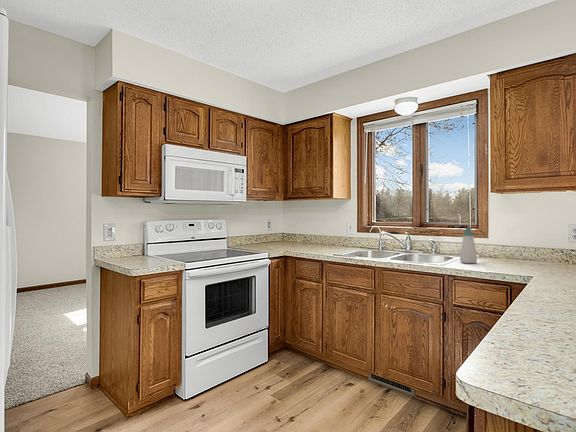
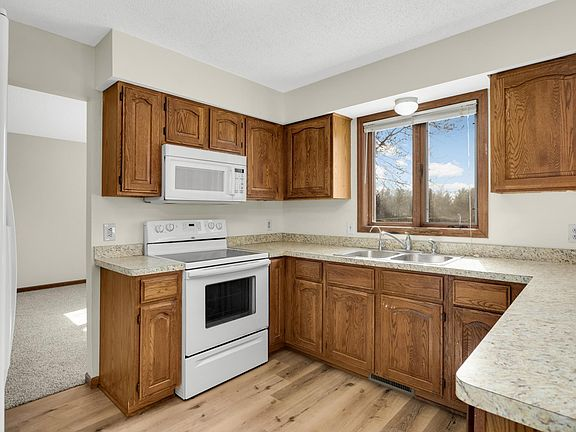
- soap bottle [459,227,478,264]
